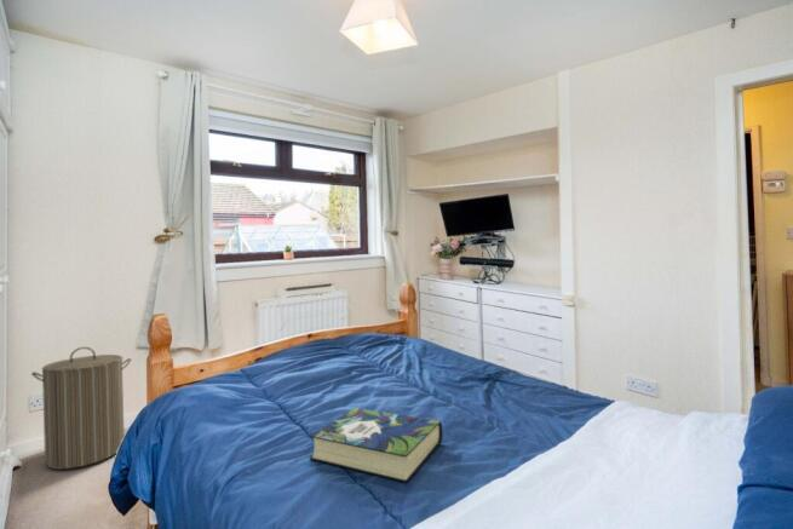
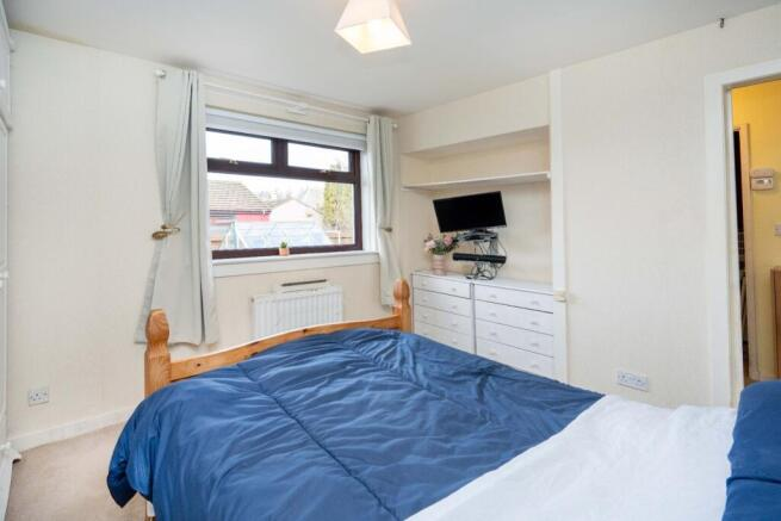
- laundry hamper [30,346,132,471]
- book [308,407,444,483]
